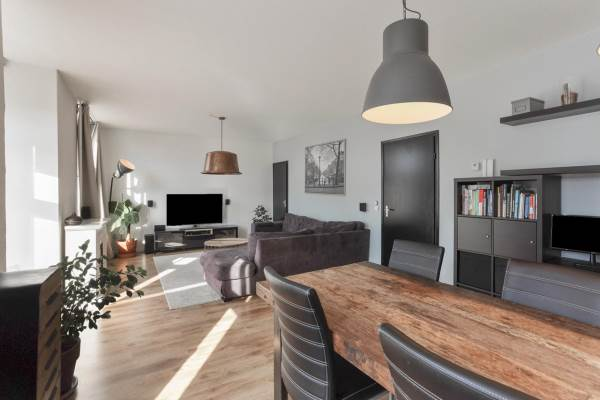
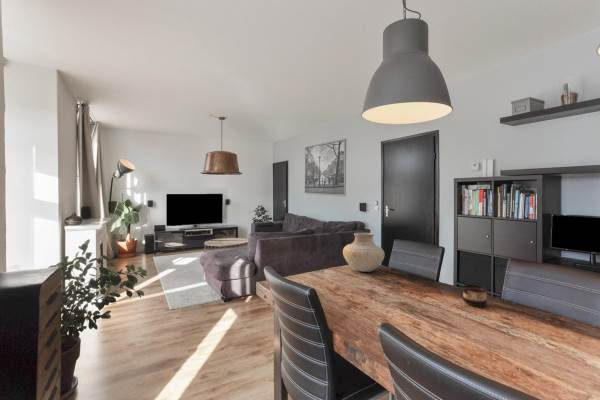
+ cup [459,284,488,308]
+ vase [342,232,386,273]
